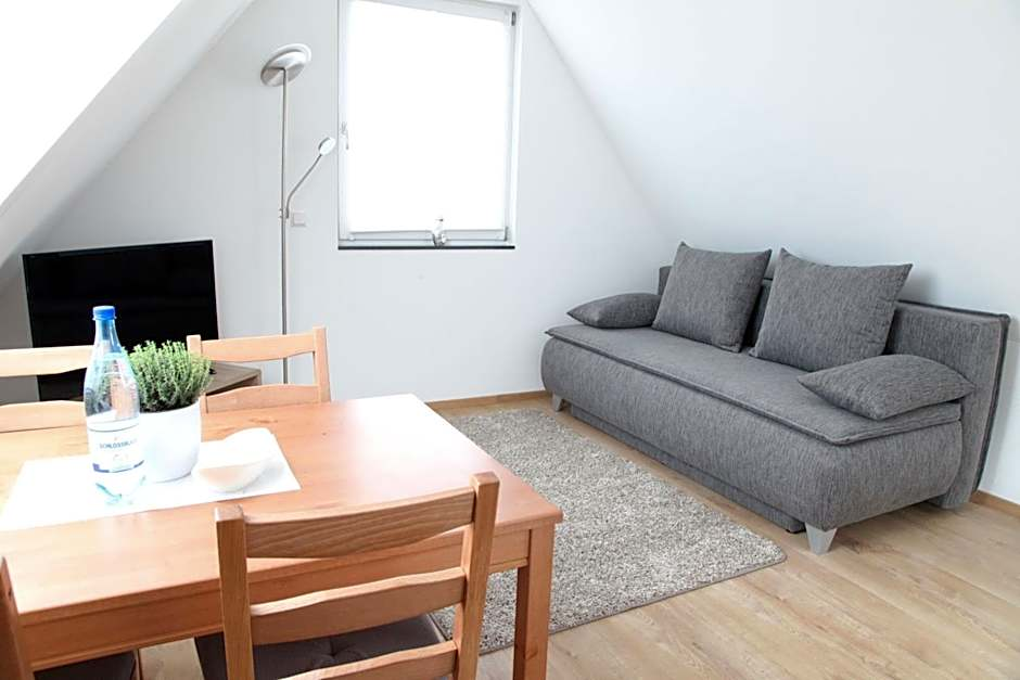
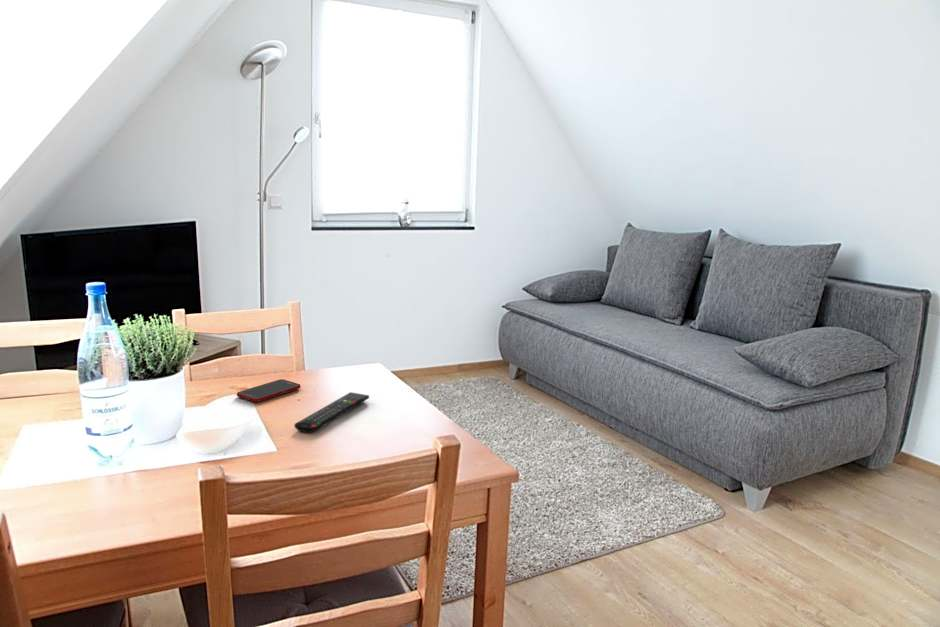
+ cell phone [236,378,302,403]
+ remote control [294,391,370,434]
